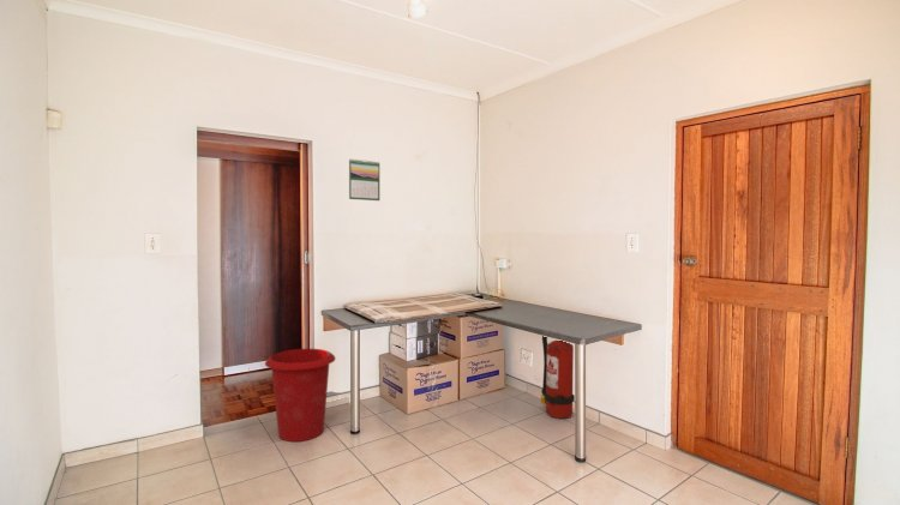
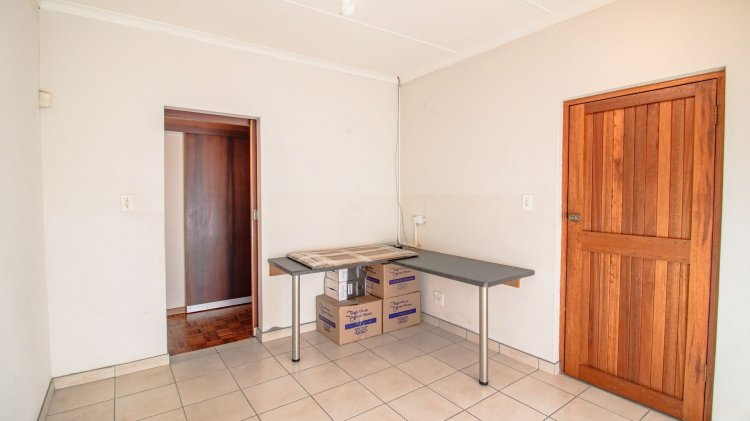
- waste bin [264,348,336,443]
- calendar [348,158,380,202]
- fire extinguisher [540,335,576,420]
